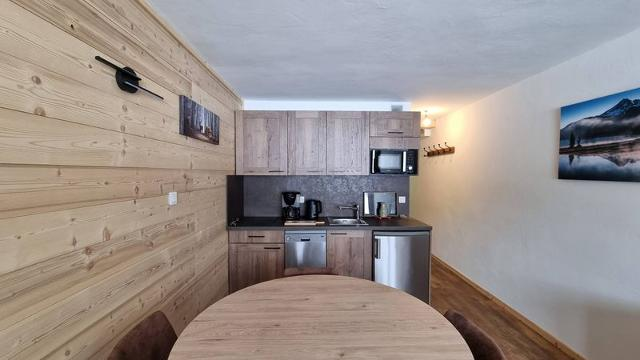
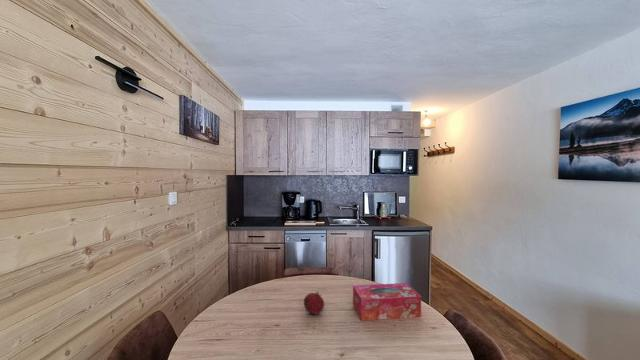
+ fruit [303,290,325,315]
+ tissue box [352,282,422,322]
